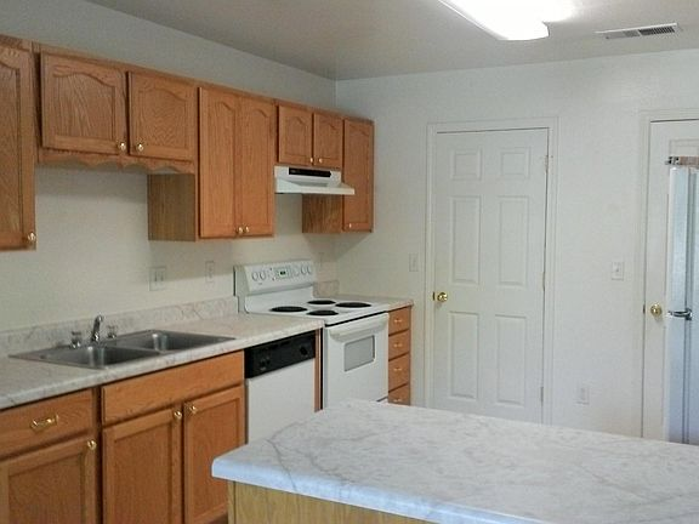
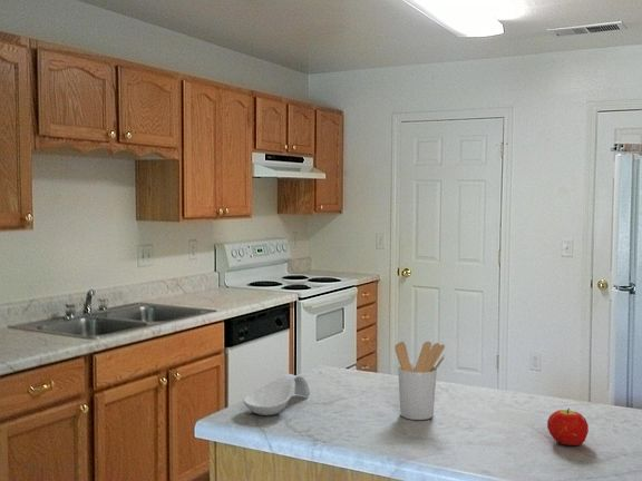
+ spoon rest [242,373,311,416]
+ utensil holder [393,341,446,421]
+ fruit [546,408,590,446]
